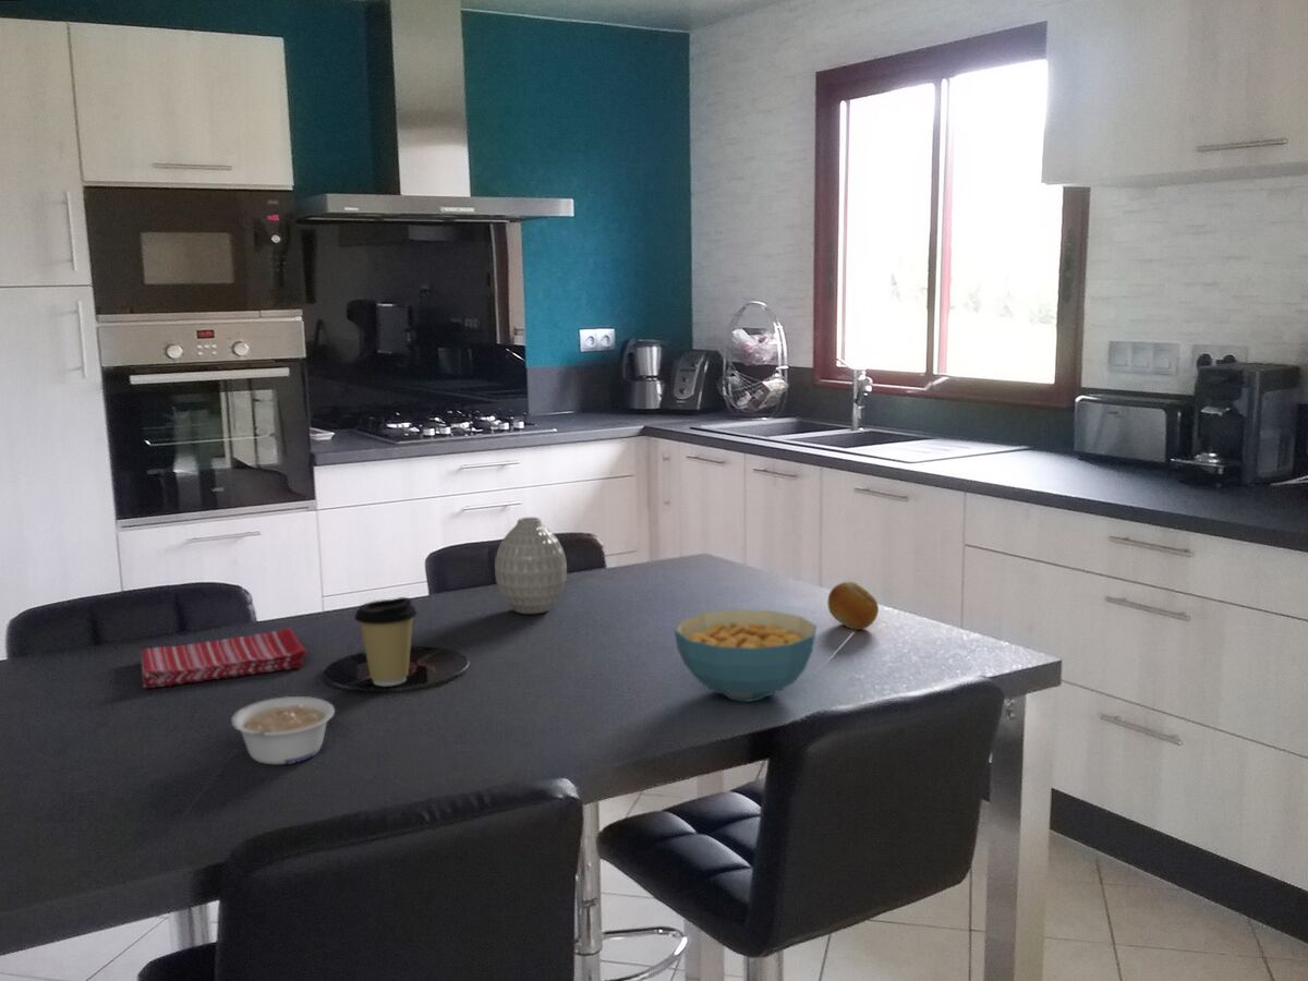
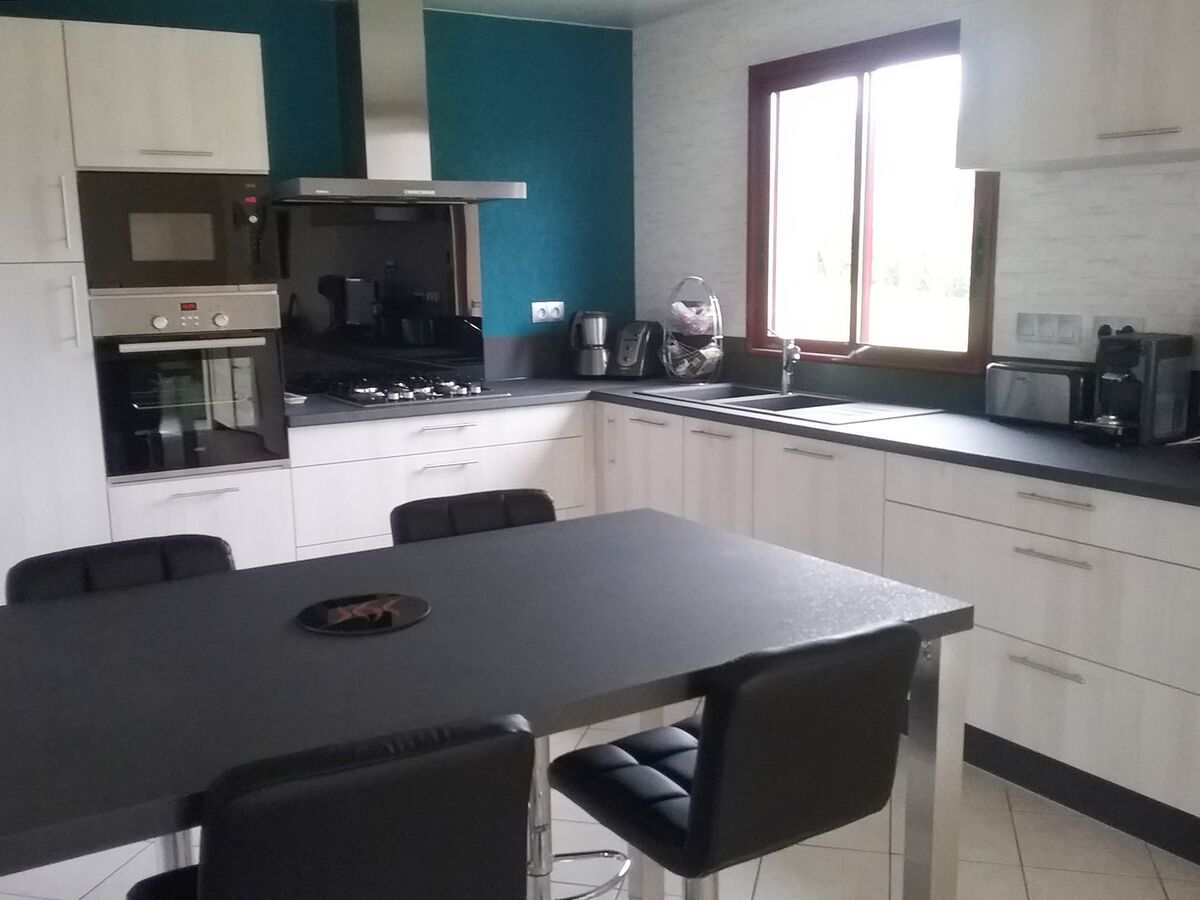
- coffee cup [353,596,419,687]
- cereal bowl [674,608,818,703]
- dish towel [140,627,307,689]
- vase [494,517,568,615]
- fruit [826,581,880,631]
- legume [230,695,336,765]
